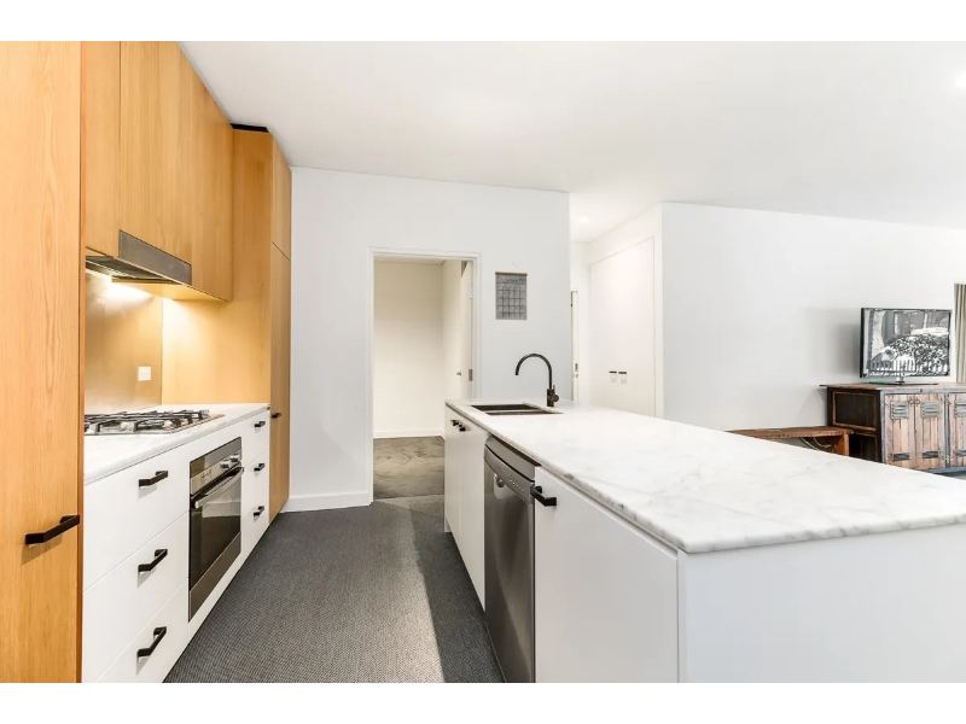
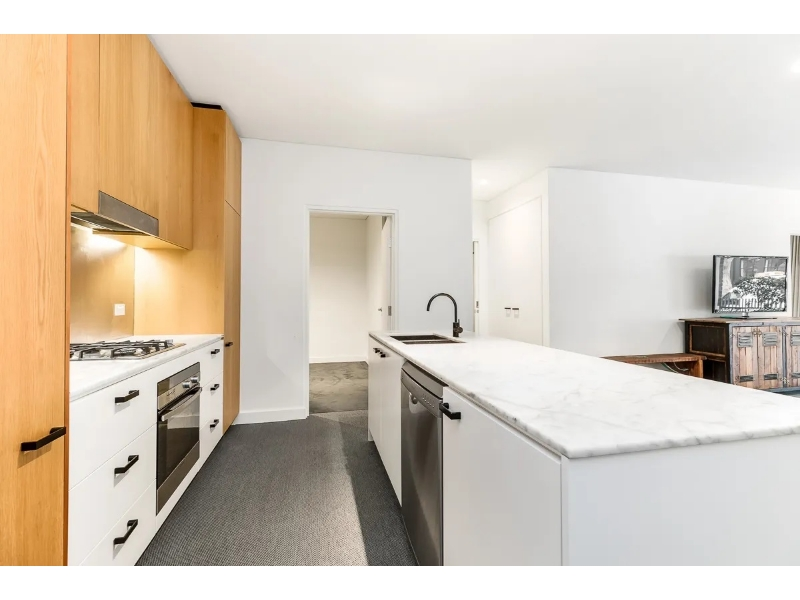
- calendar [494,263,529,321]
